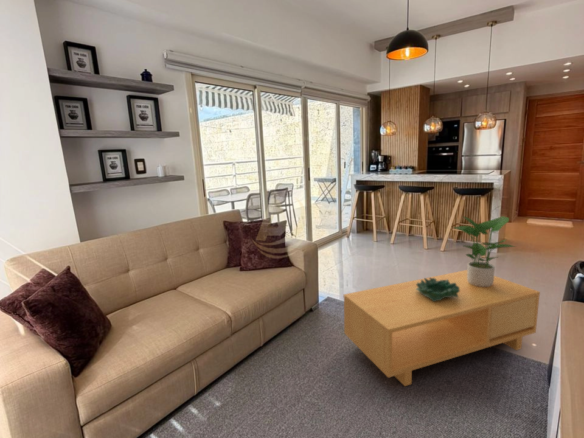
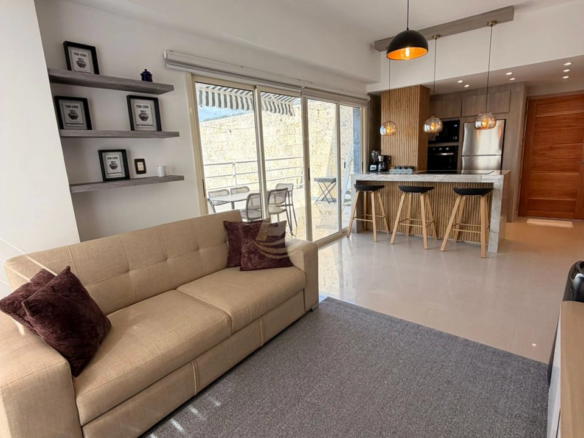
- coffee table [343,269,541,387]
- decorative bowl [416,277,460,301]
- potted plant [452,215,517,287]
